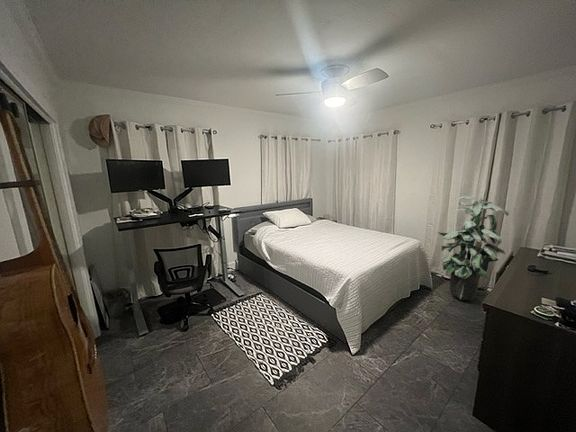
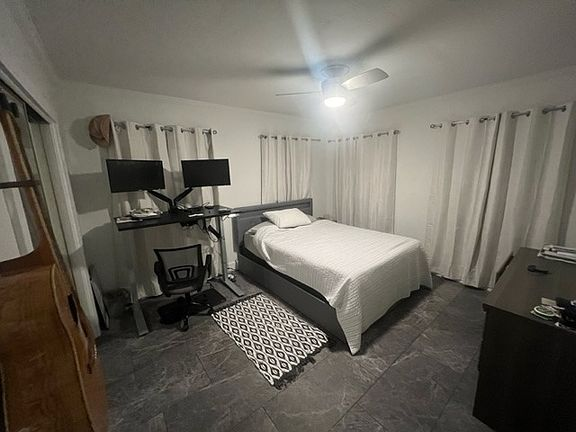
- indoor plant [437,195,510,301]
